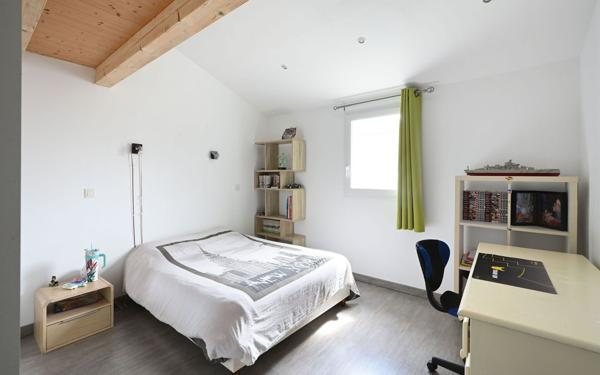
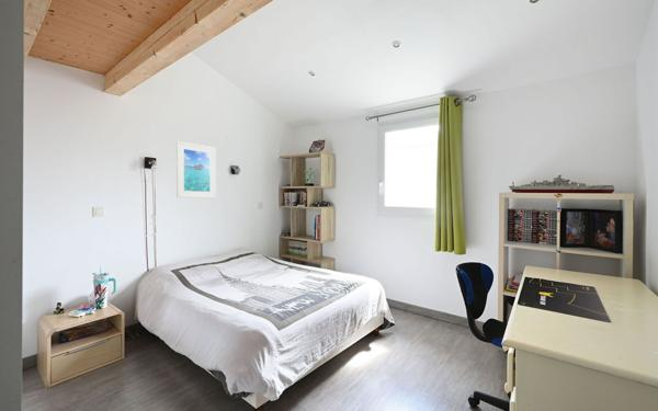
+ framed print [175,140,217,199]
